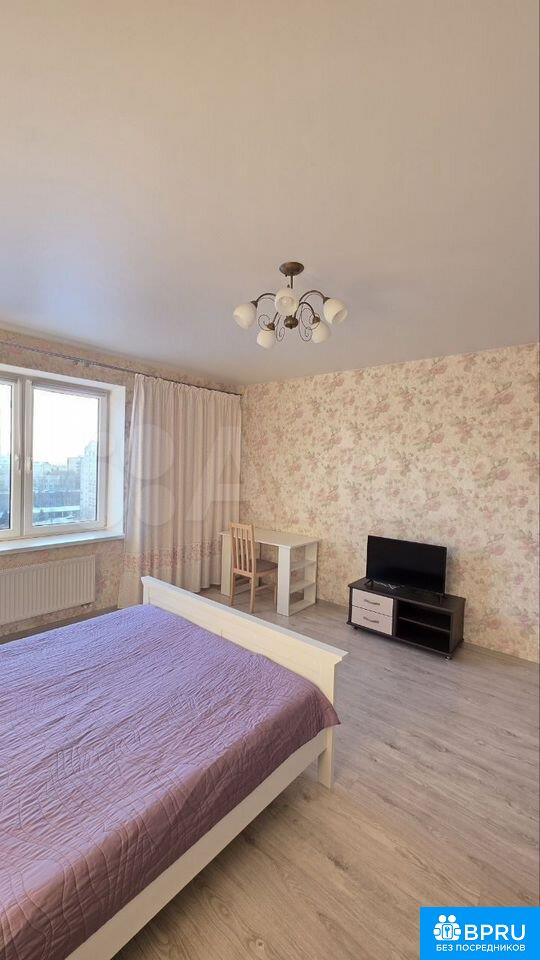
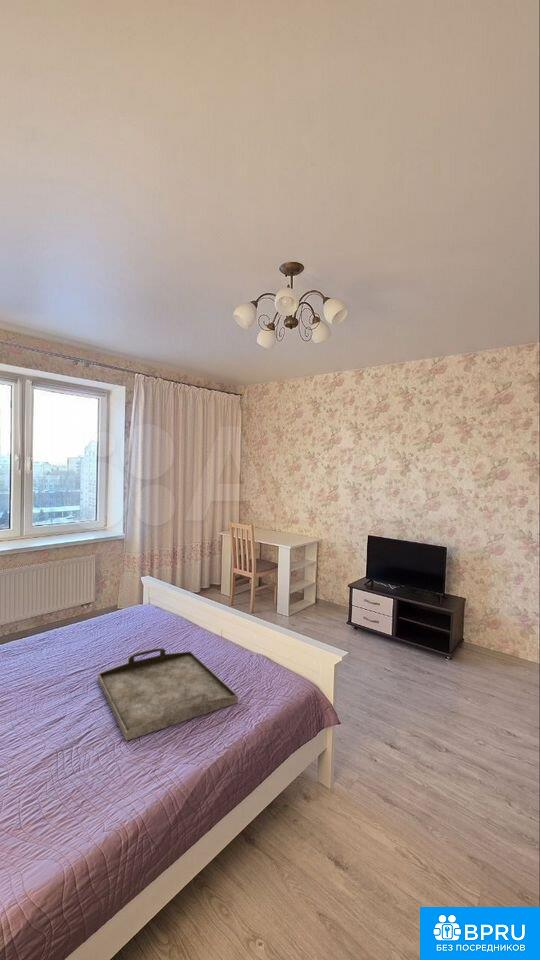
+ serving tray [97,647,239,742]
